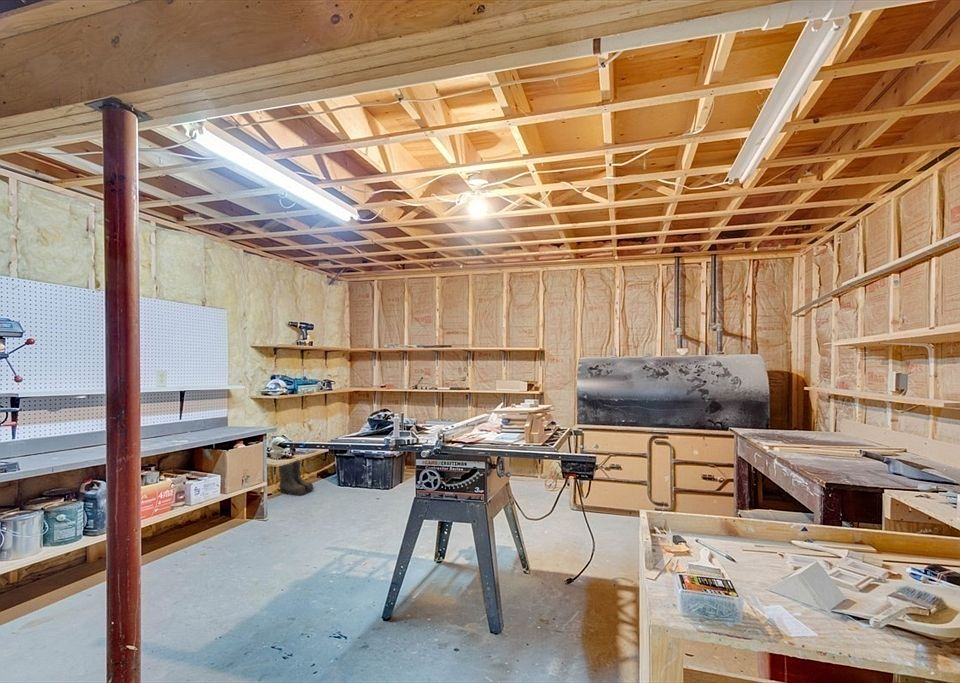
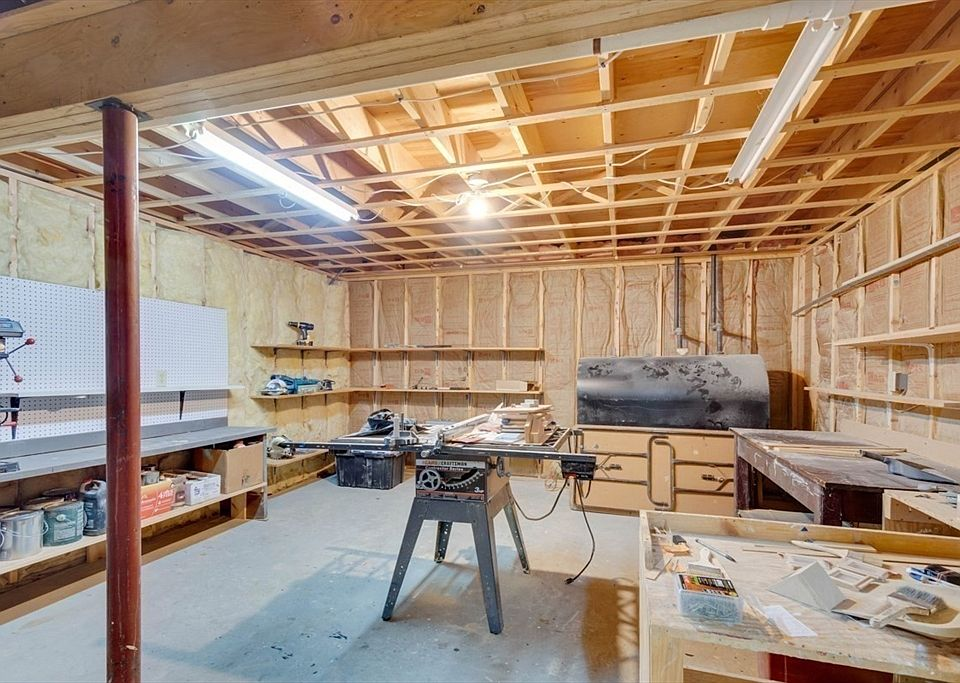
- boots [278,459,316,497]
